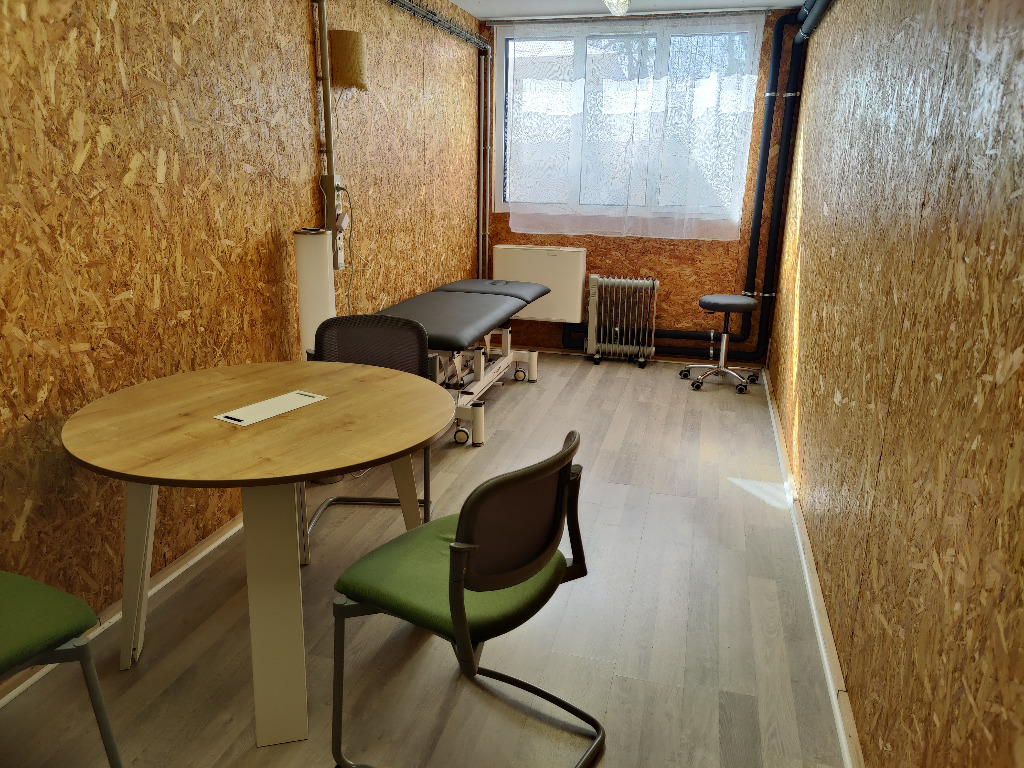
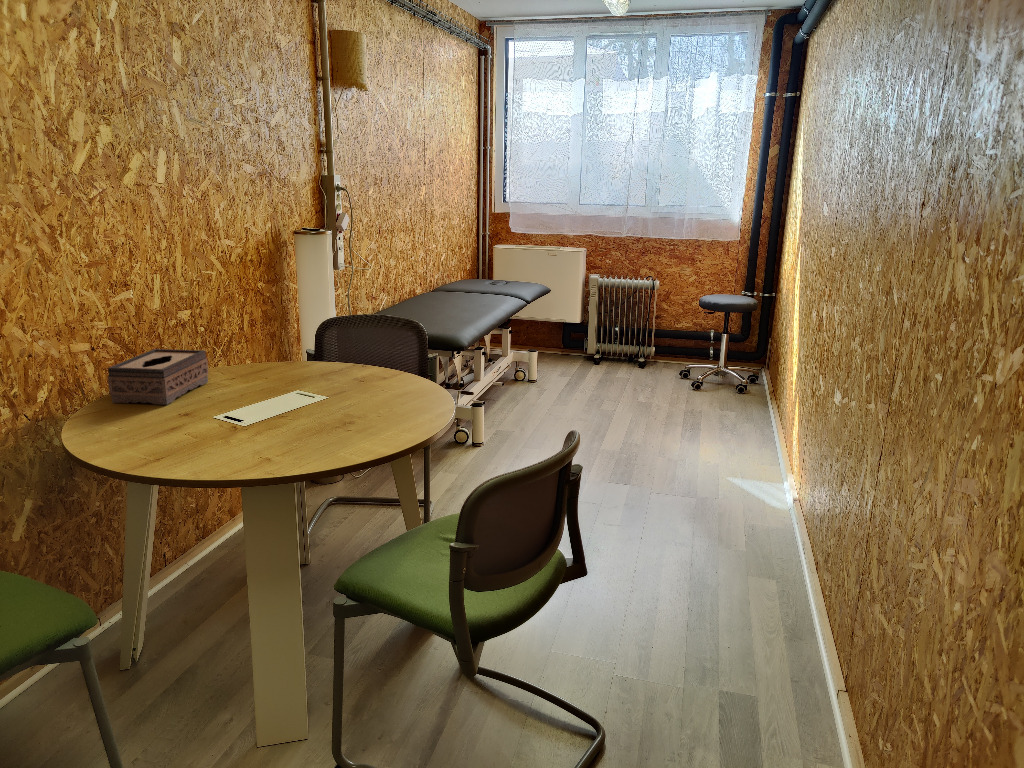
+ tissue box [107,348,209,406]
